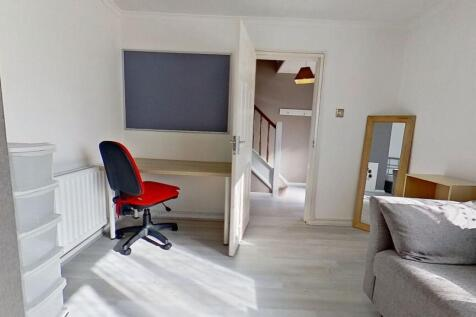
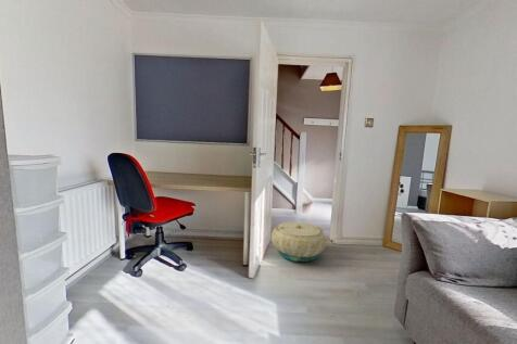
+ basket [270,221,328,263]
